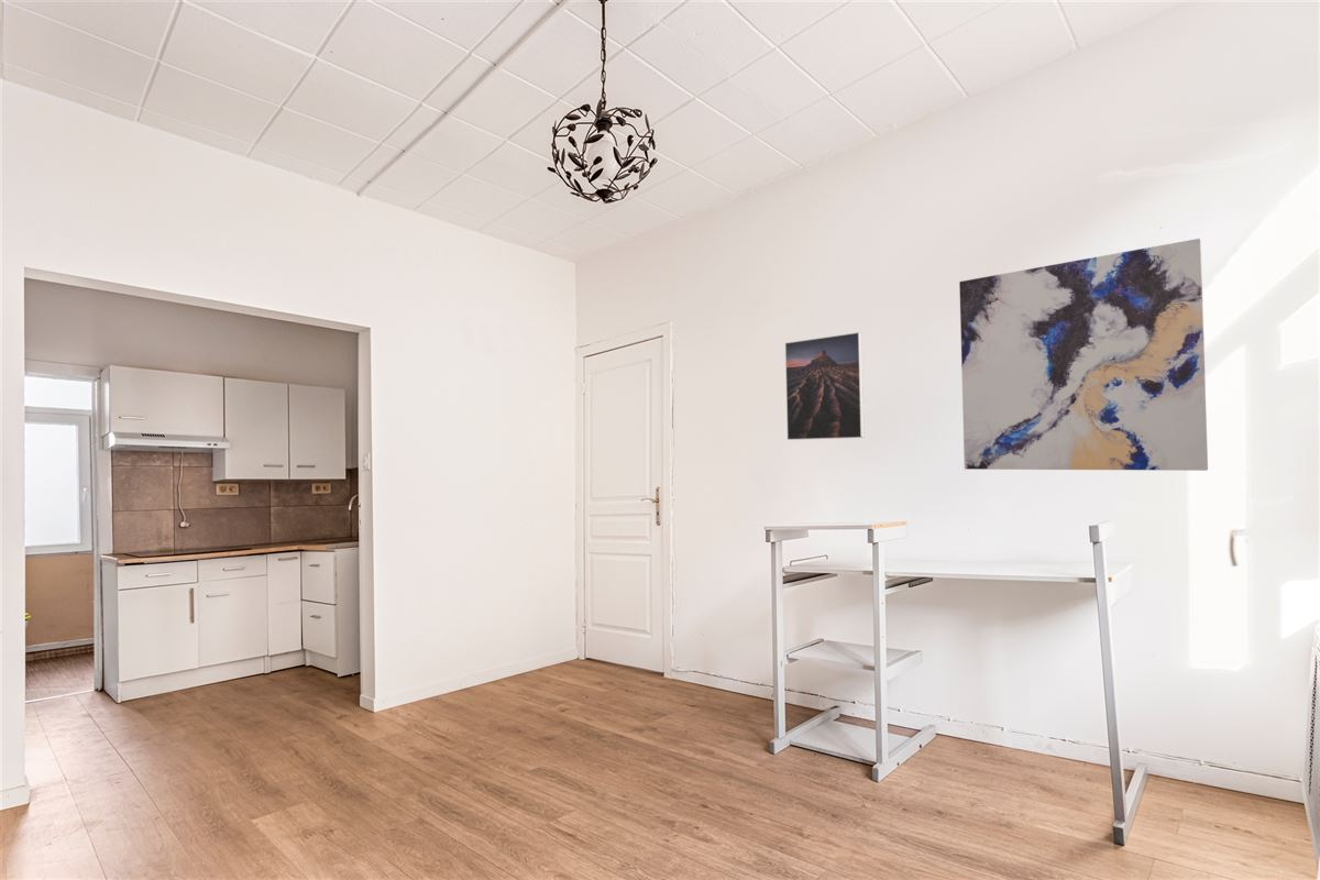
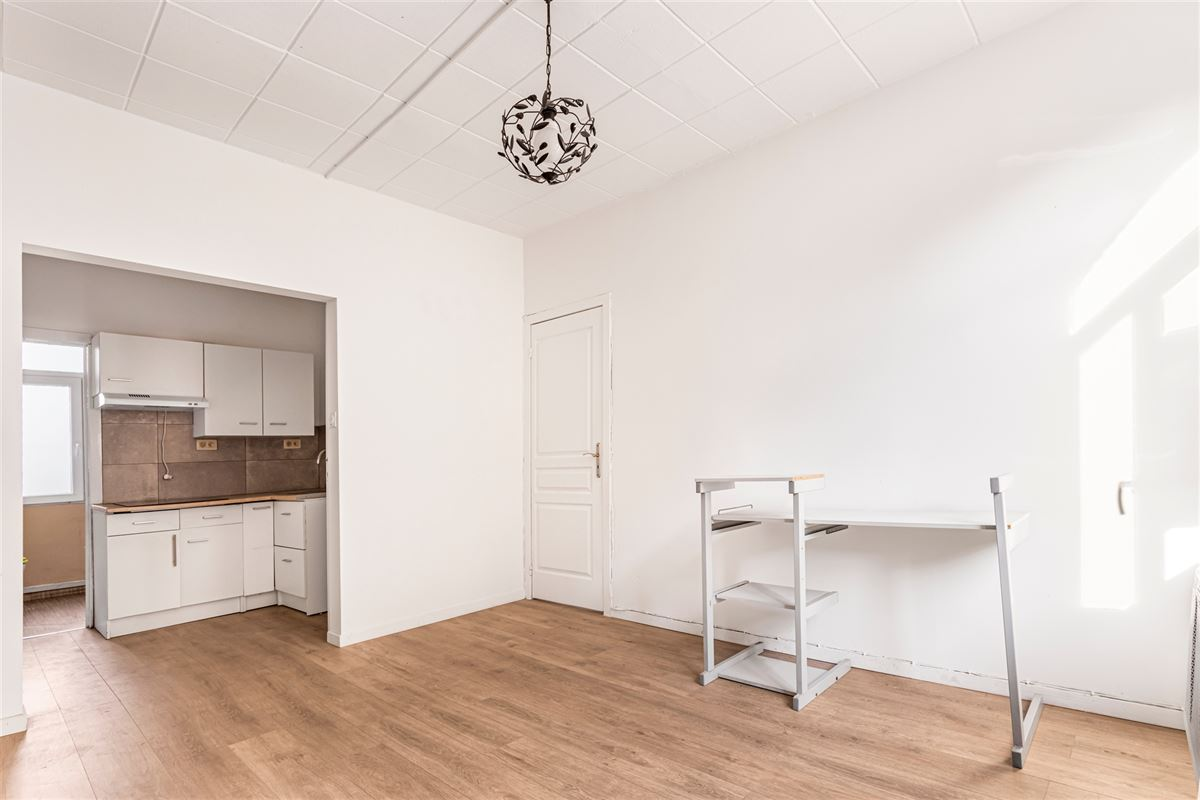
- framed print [784,331,866,441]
- wall art [958,238,1209,472]
